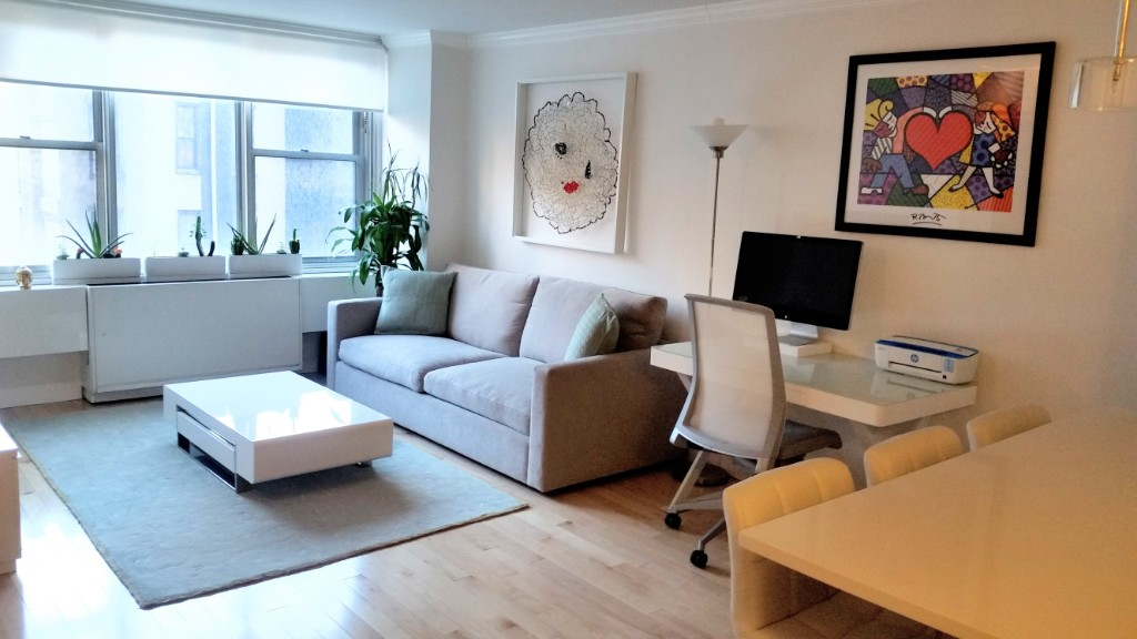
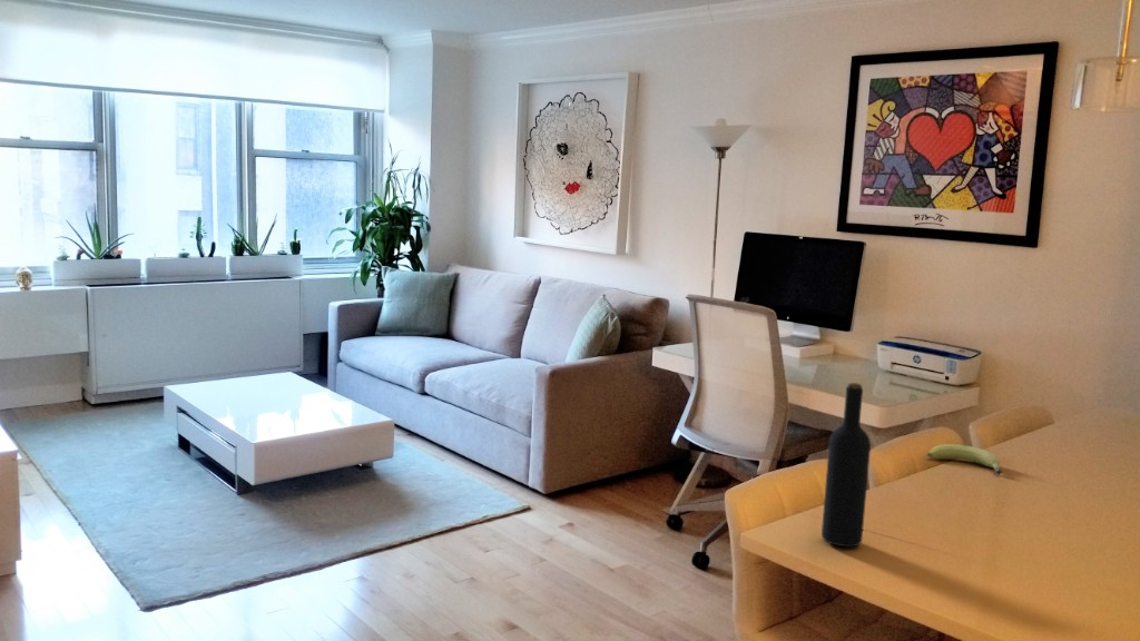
+ fruit [926,443,1003,476]
+ wine bottle [820,382,872,548]
